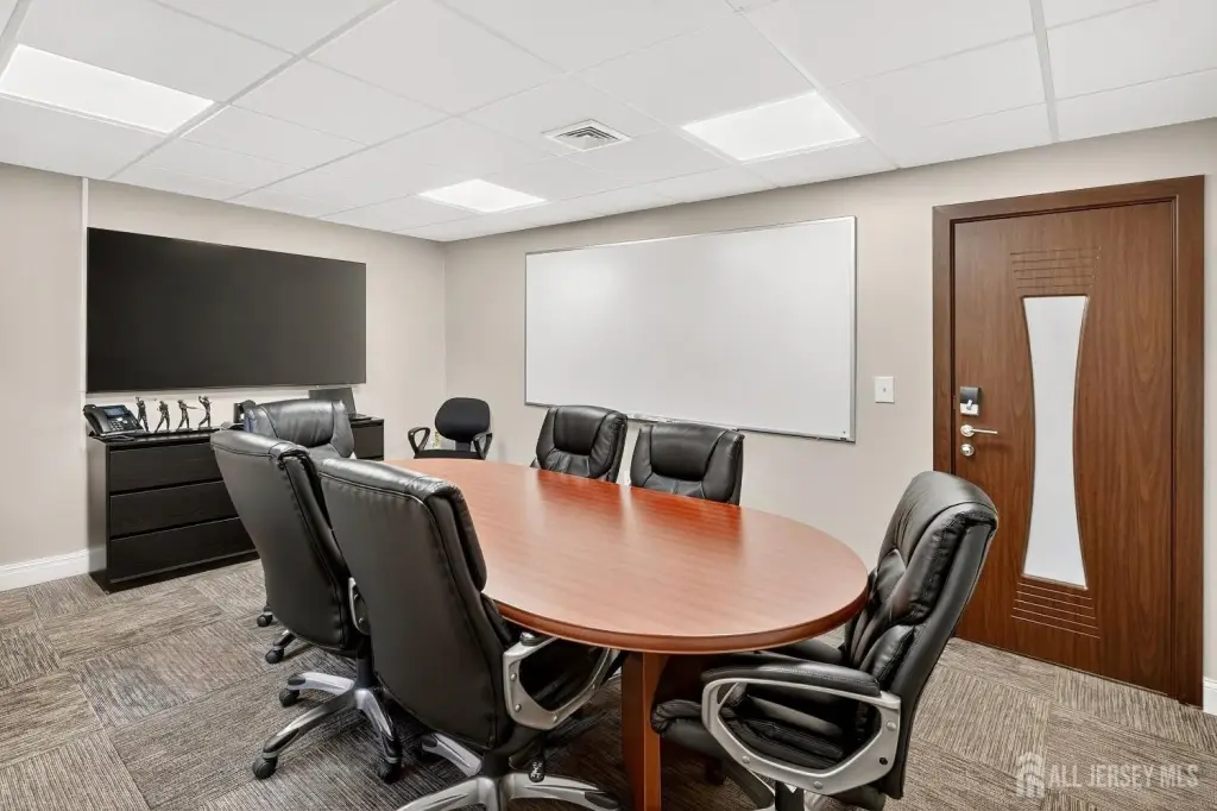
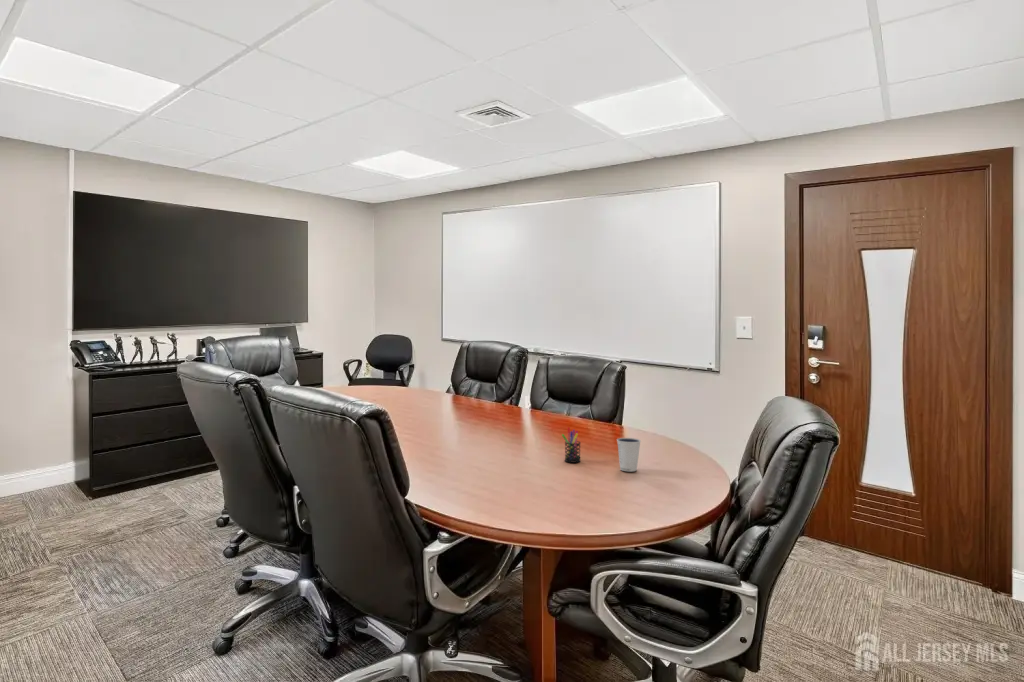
+ pen holder [561,426,582,464]
+ dixie cup [616,437,642,472]
